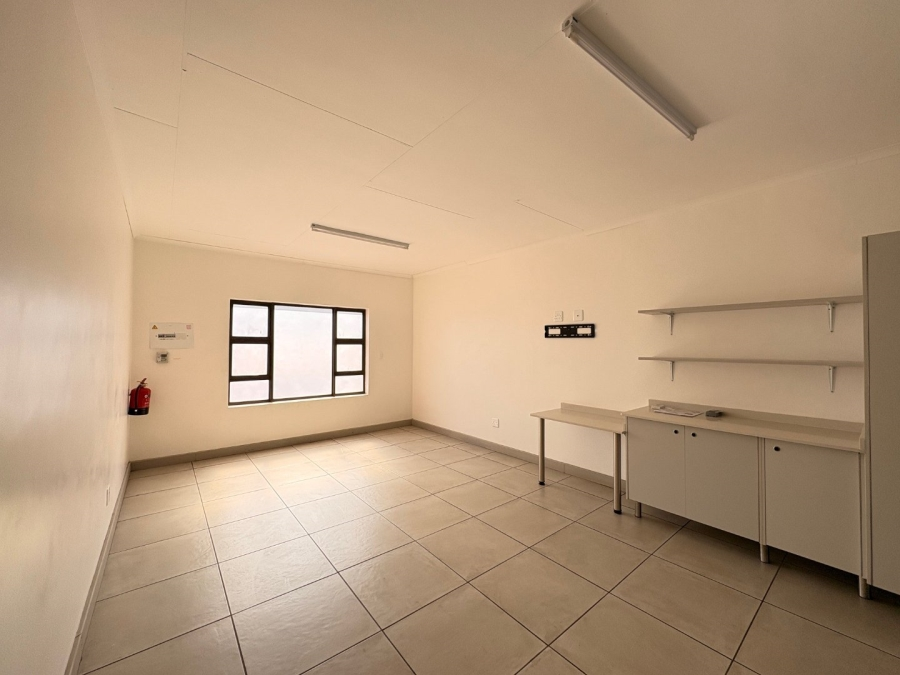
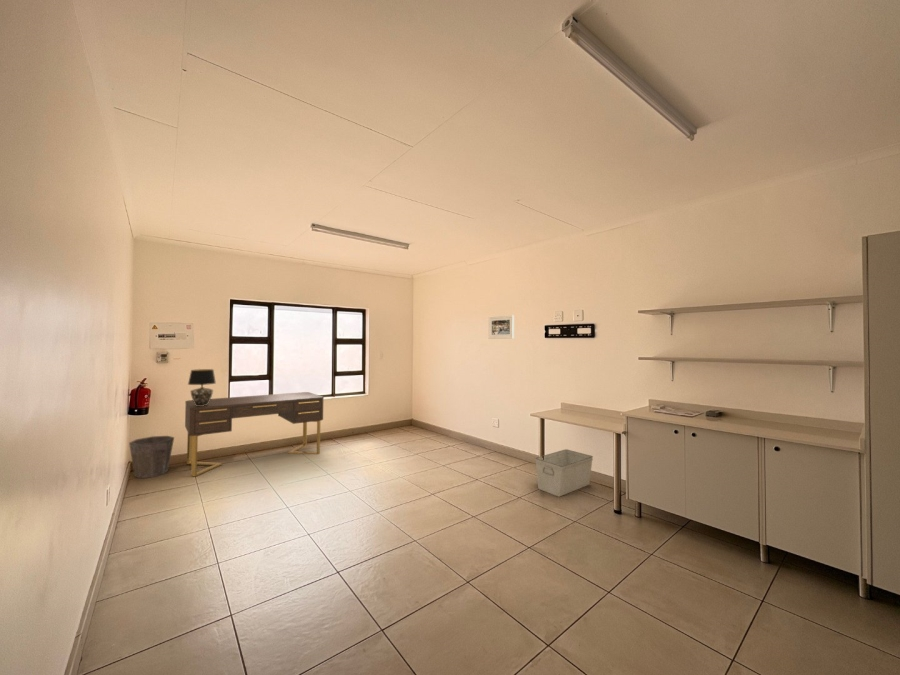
+ table lamp [187,368,217,406]
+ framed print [488,314,515,340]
+ waste bin [128,435,175,479]
+ storage bin [534,448,594,498]
+ desk [184,391,325,477]
